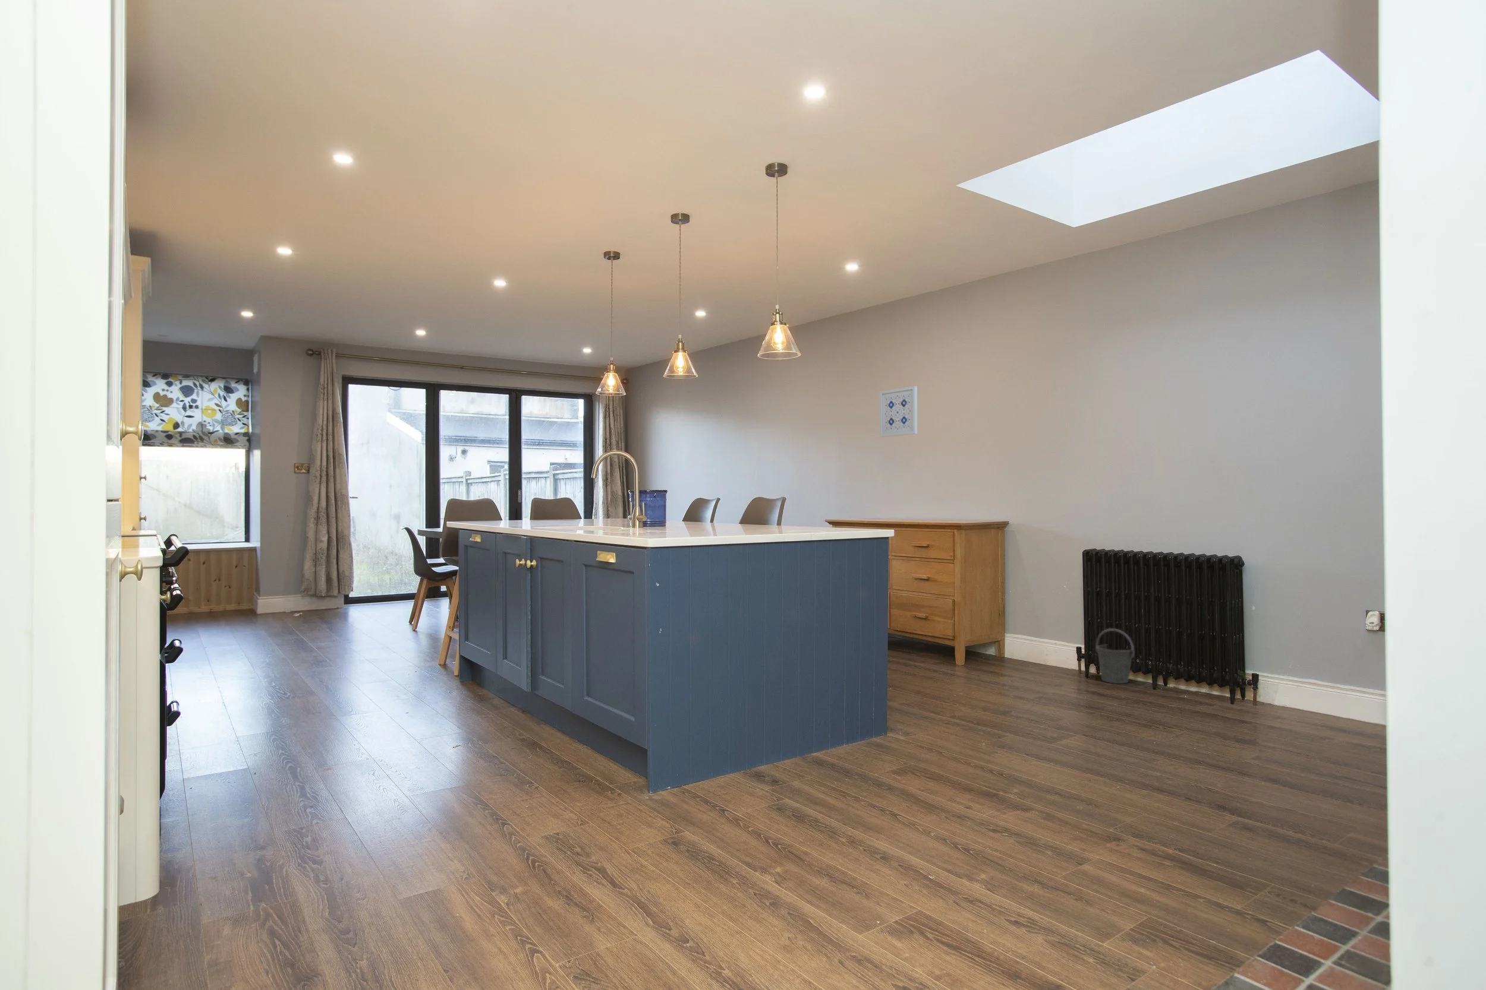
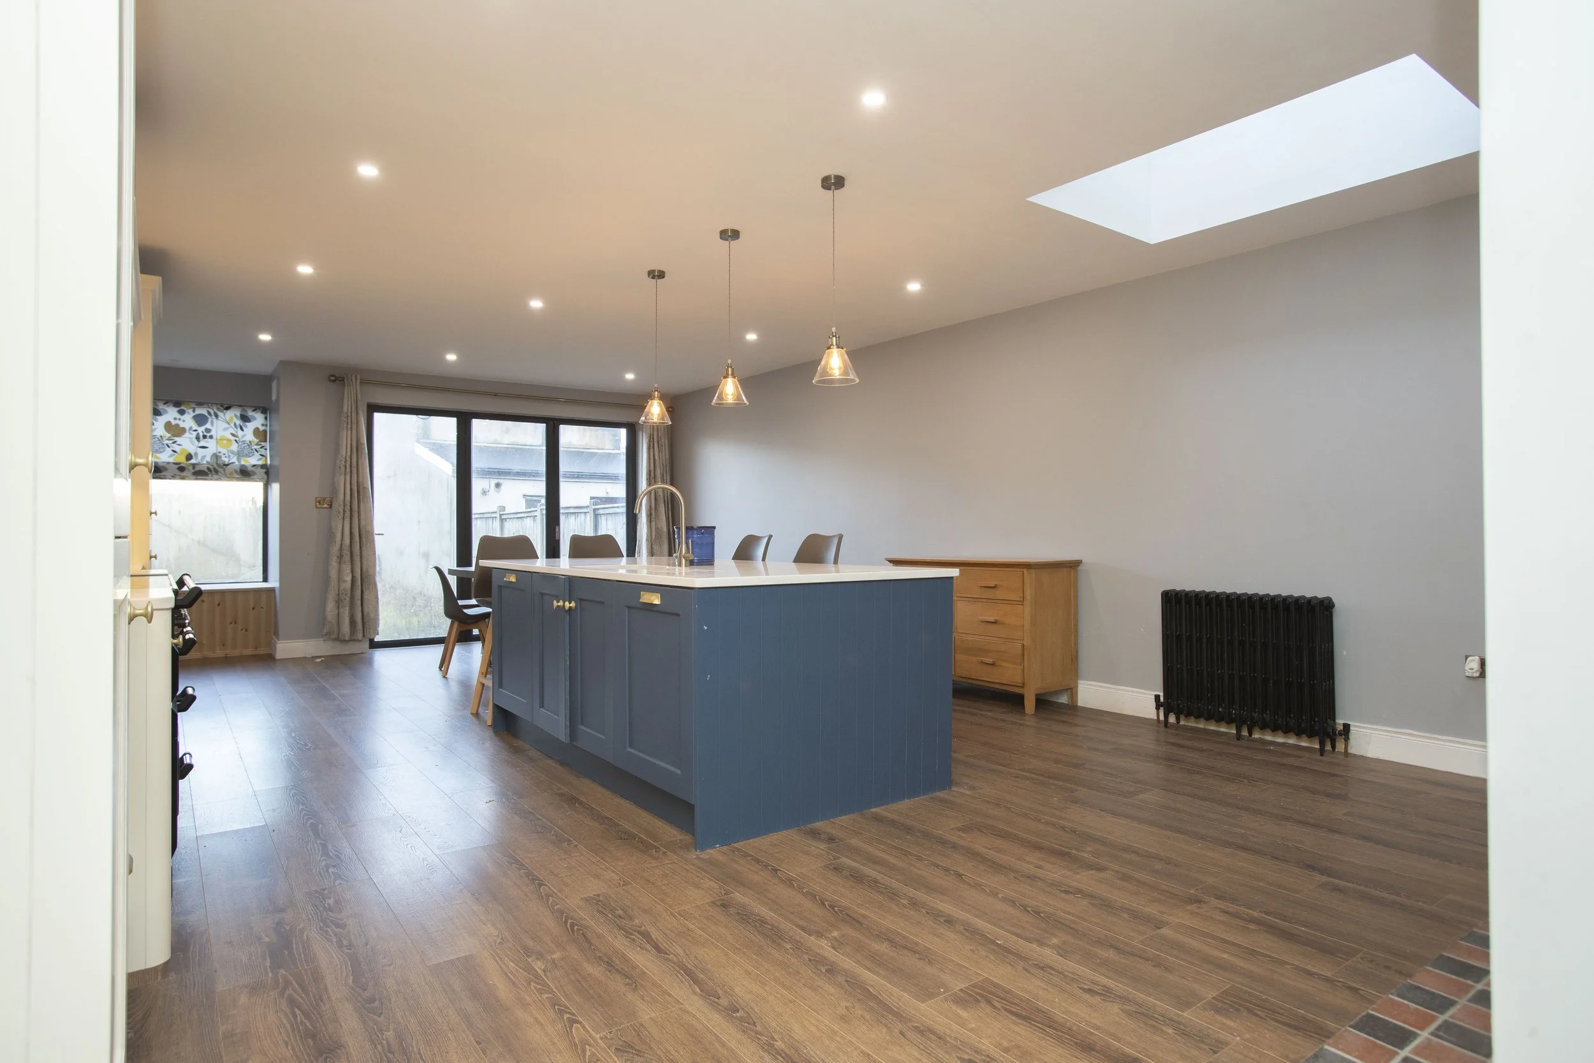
- wall art [879,386,918,438]
- bucket [1096,628,1134,684]
